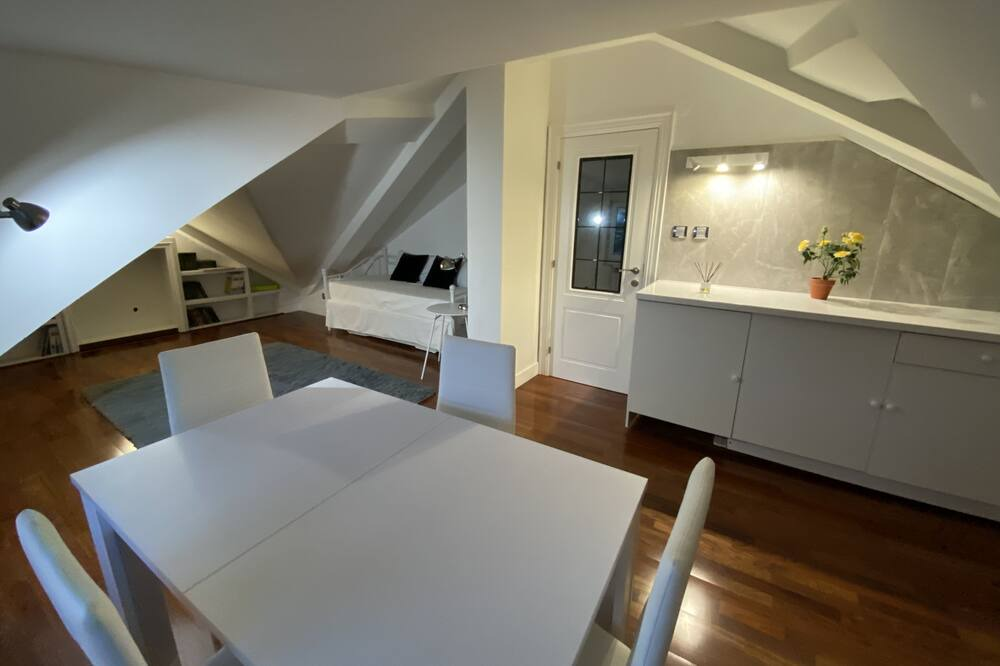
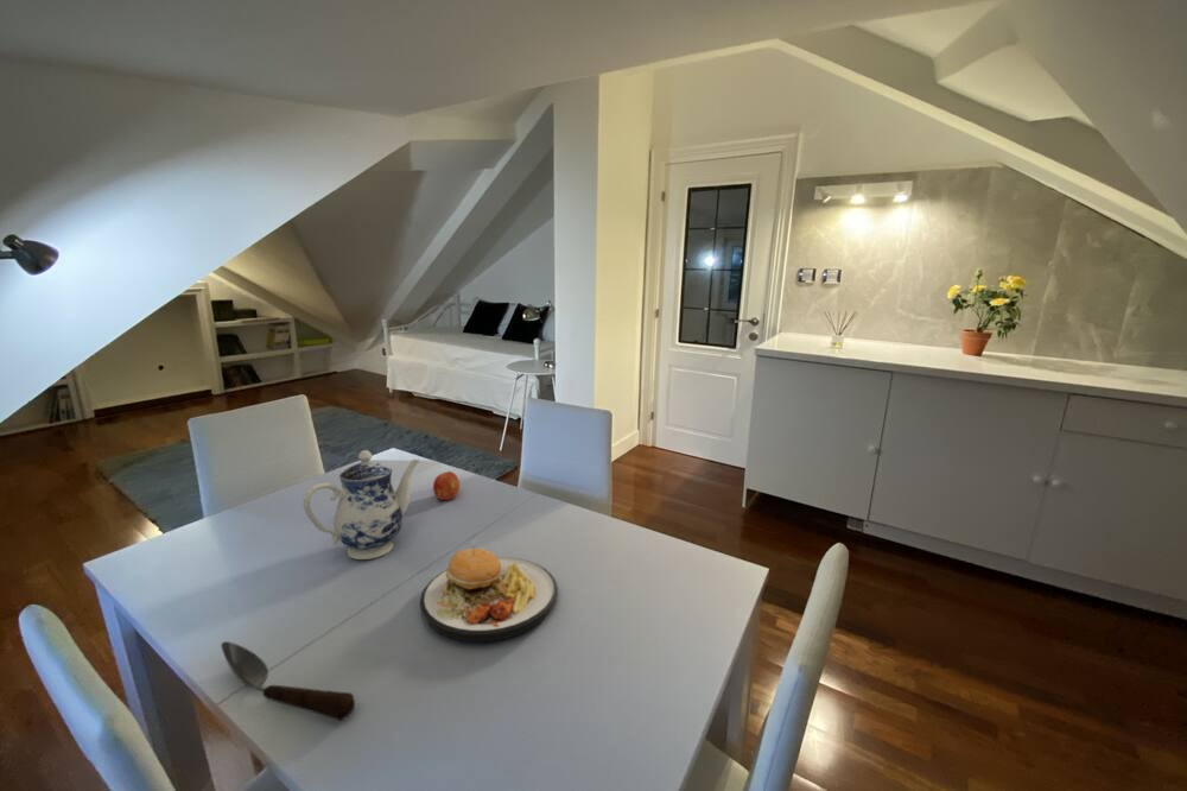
+ fruit [432,470,461,501]
+ teapot [303,449,420,561]
+ plate [419,533,558,643]
+ spoon [220,640,356,722]
